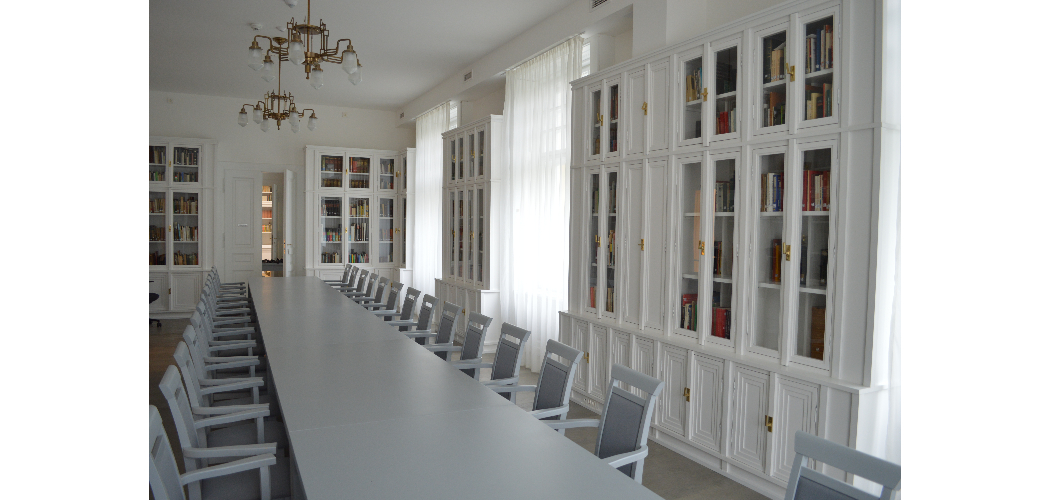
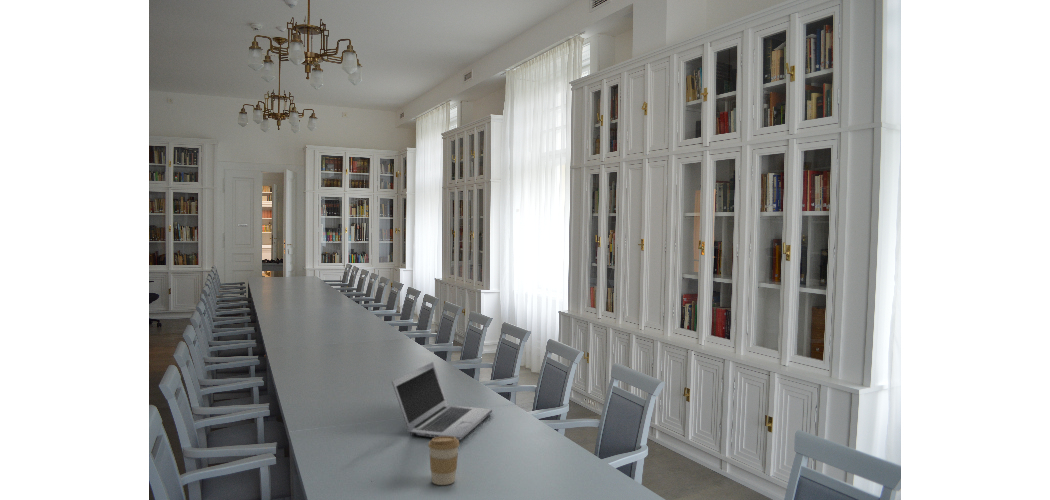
+ laptop [391,361,493,441]
+ coffee cup [427,436,461,486]
